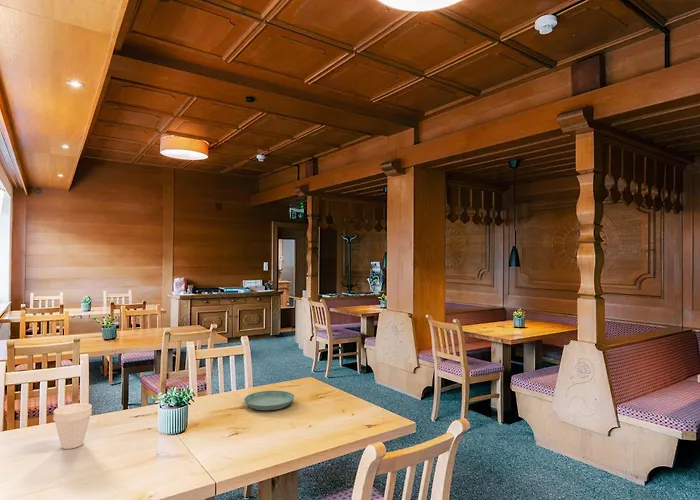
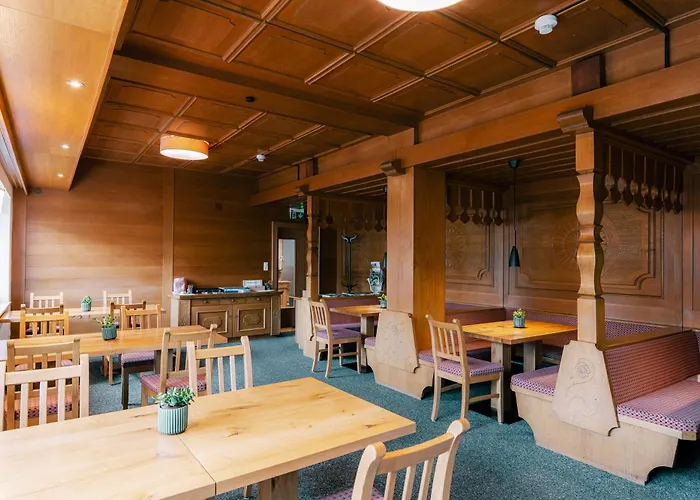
- cup [52,402,93,450]
- saucer [243,390,295,411]
